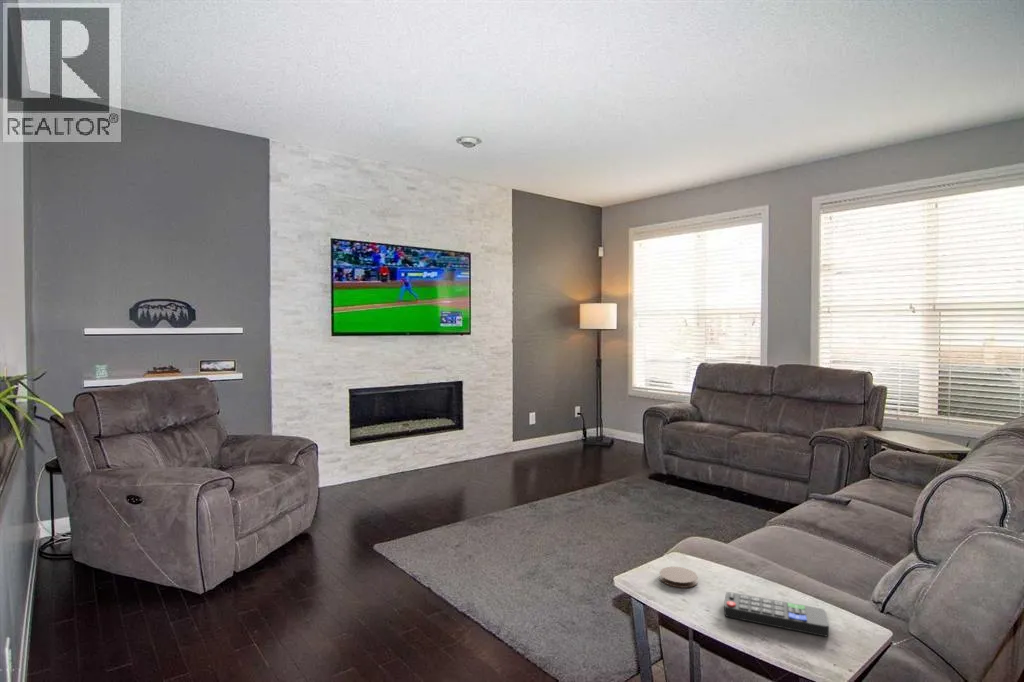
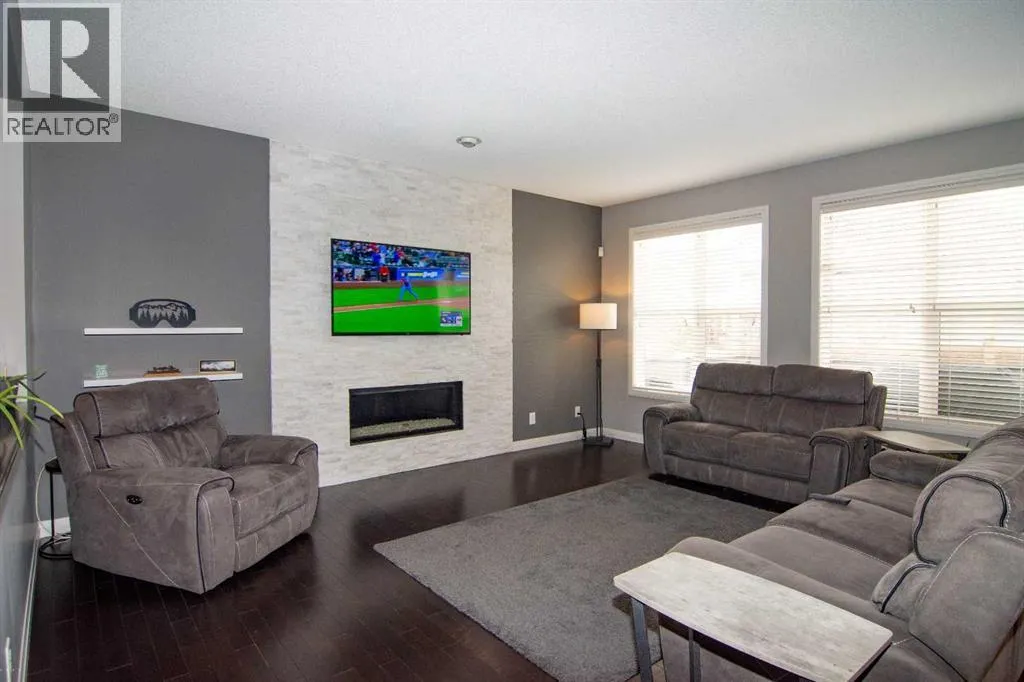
- remote control [723,591,830,637]
- coaster [659,566,699,589]
